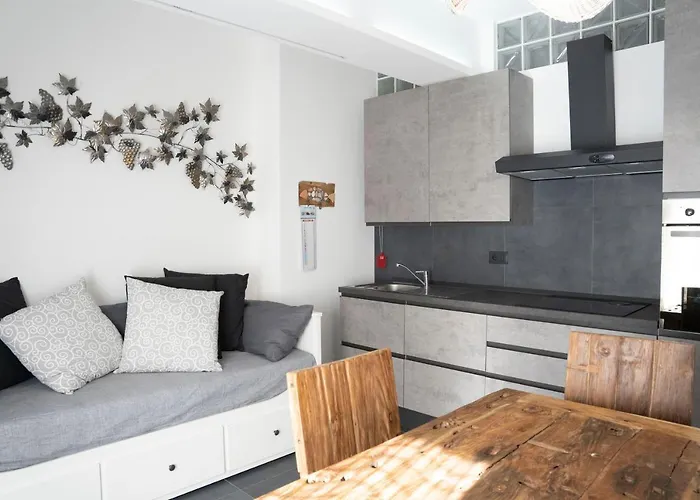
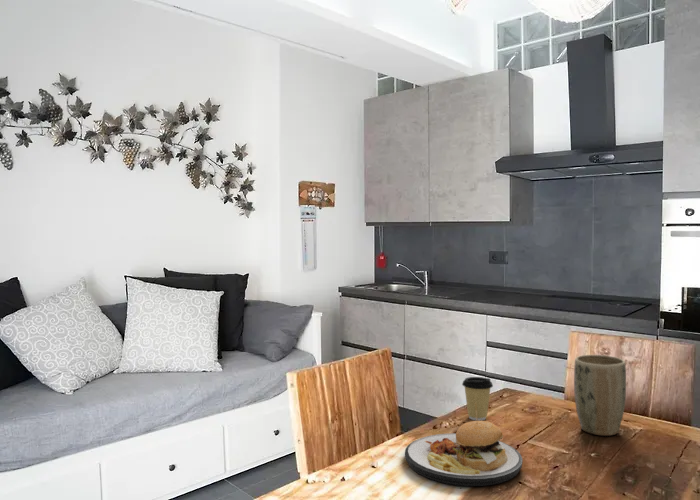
+ coffee cup [461,376,494,421]
+ plate [404,402,523,487]
+ plant pot [573,354,627,437]
